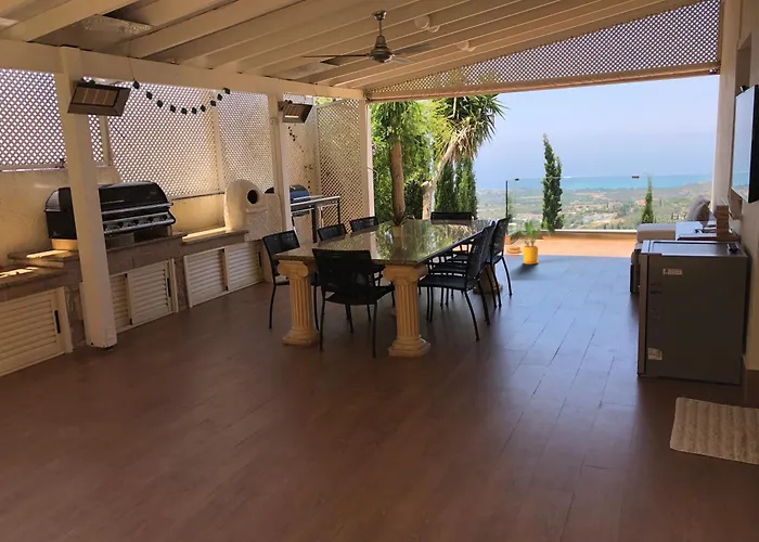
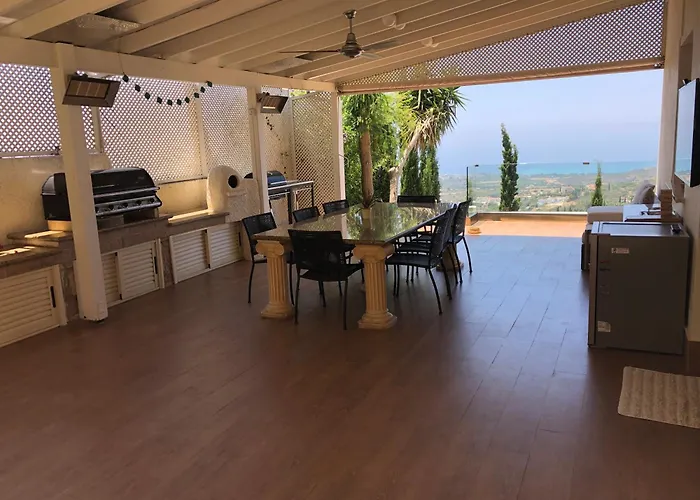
- house plant [509,220,556,266]
